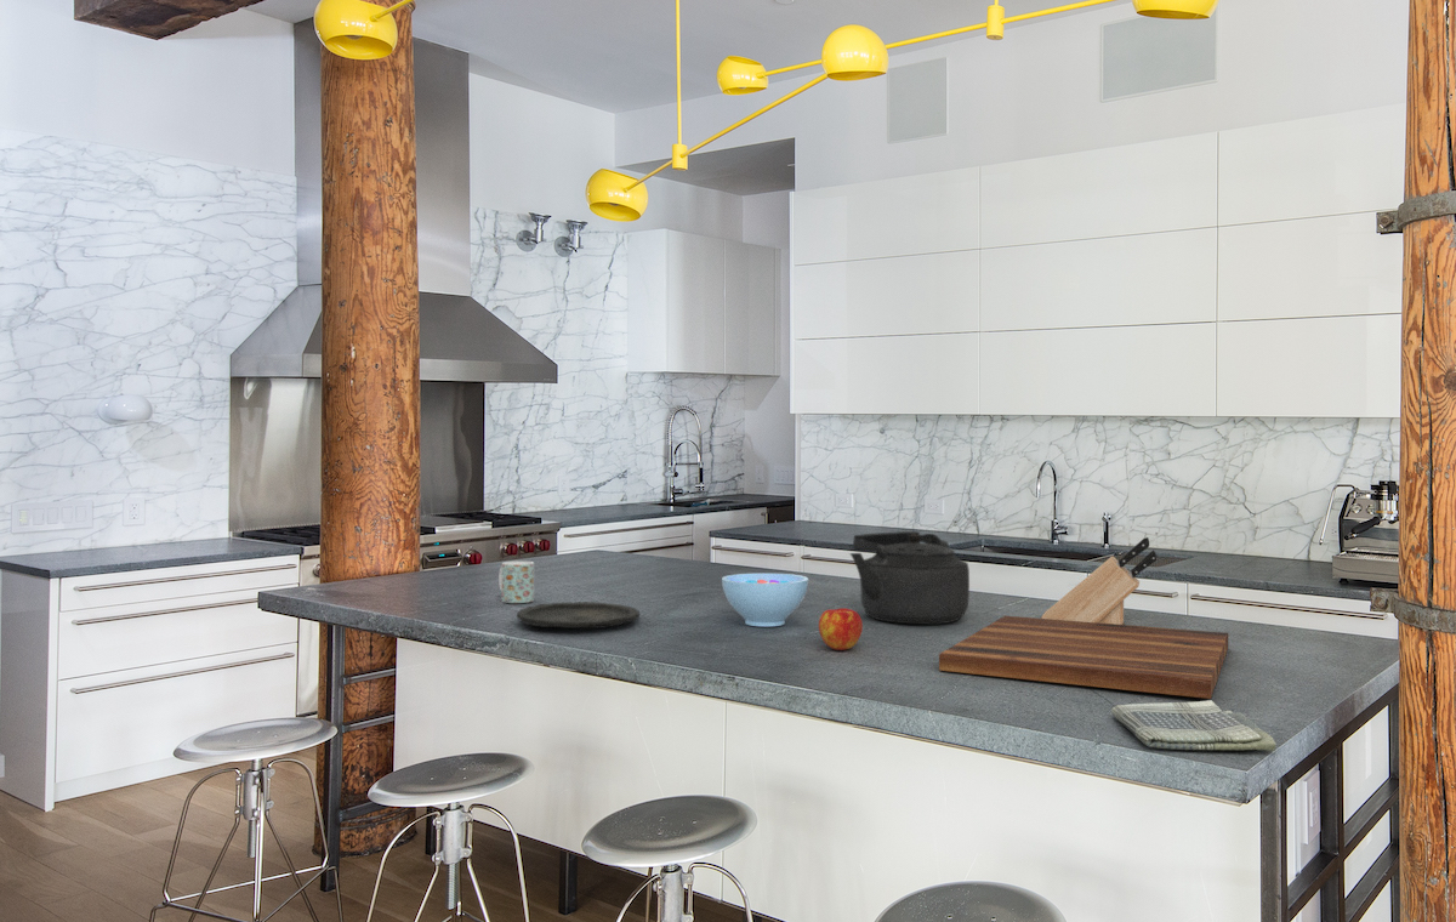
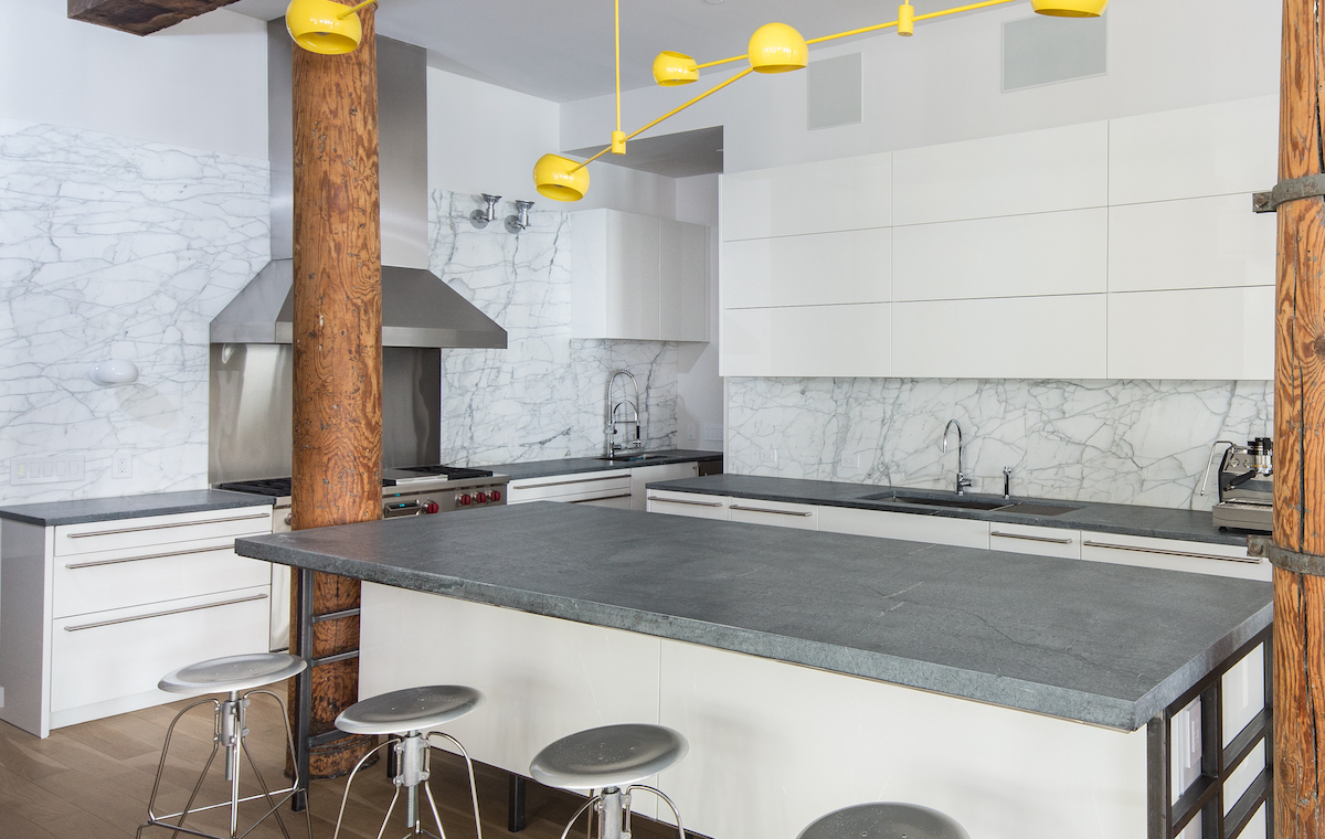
- bowl [721,571,809,627]
- kettle [848,530,971,625]
- cutting board [938,615,1229,700]
- plate [516,601,641,630]
- knife block [1040,536,1158,625]
- mug [497,560,535,604]
- apple [818,607,864,651]
- dish towel [1110,699,1278,752]
